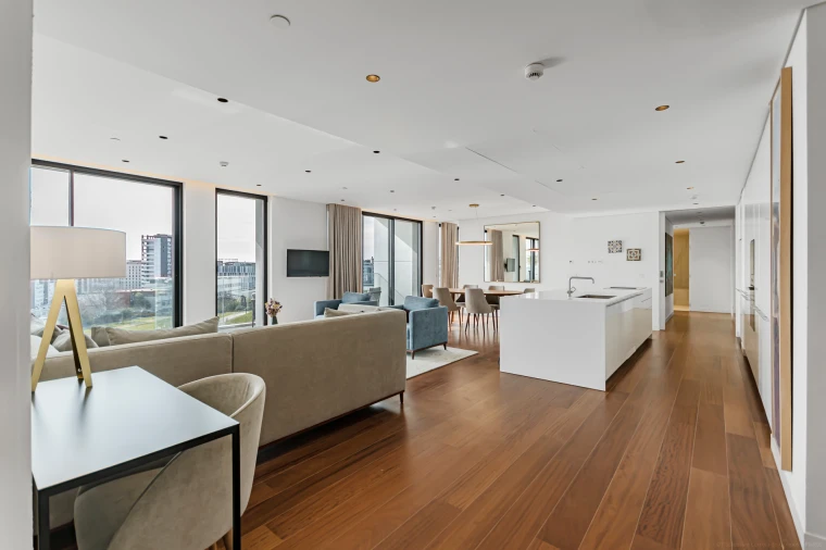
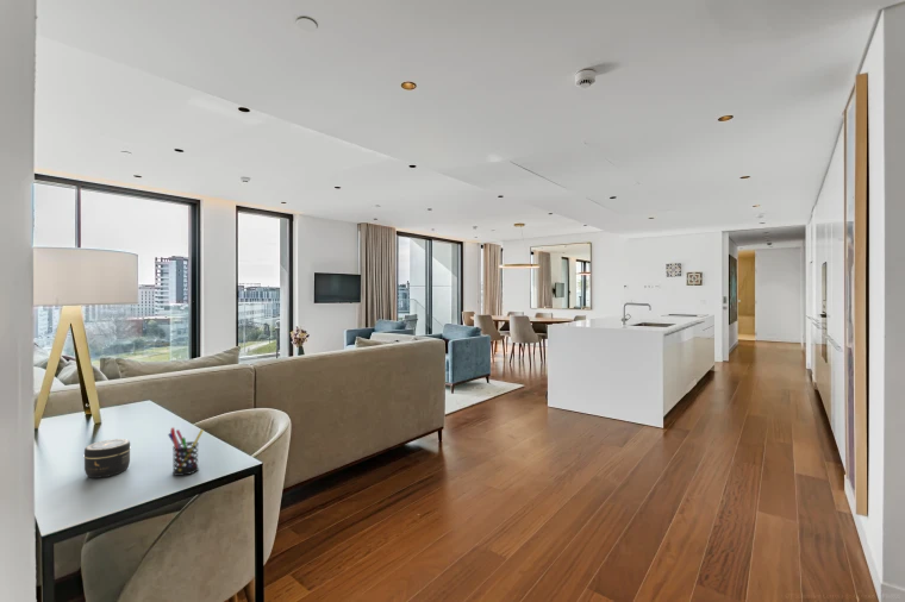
+ jar [83,438,131,479]
+ pen holder [167,426,205,477]
